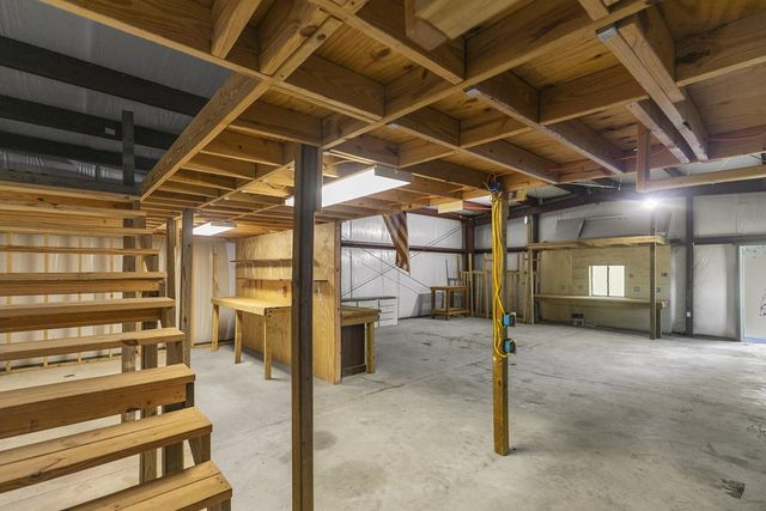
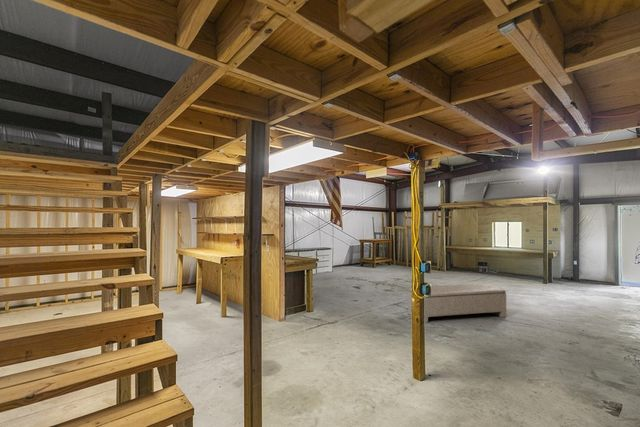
+ bench [407,283,507,324]
